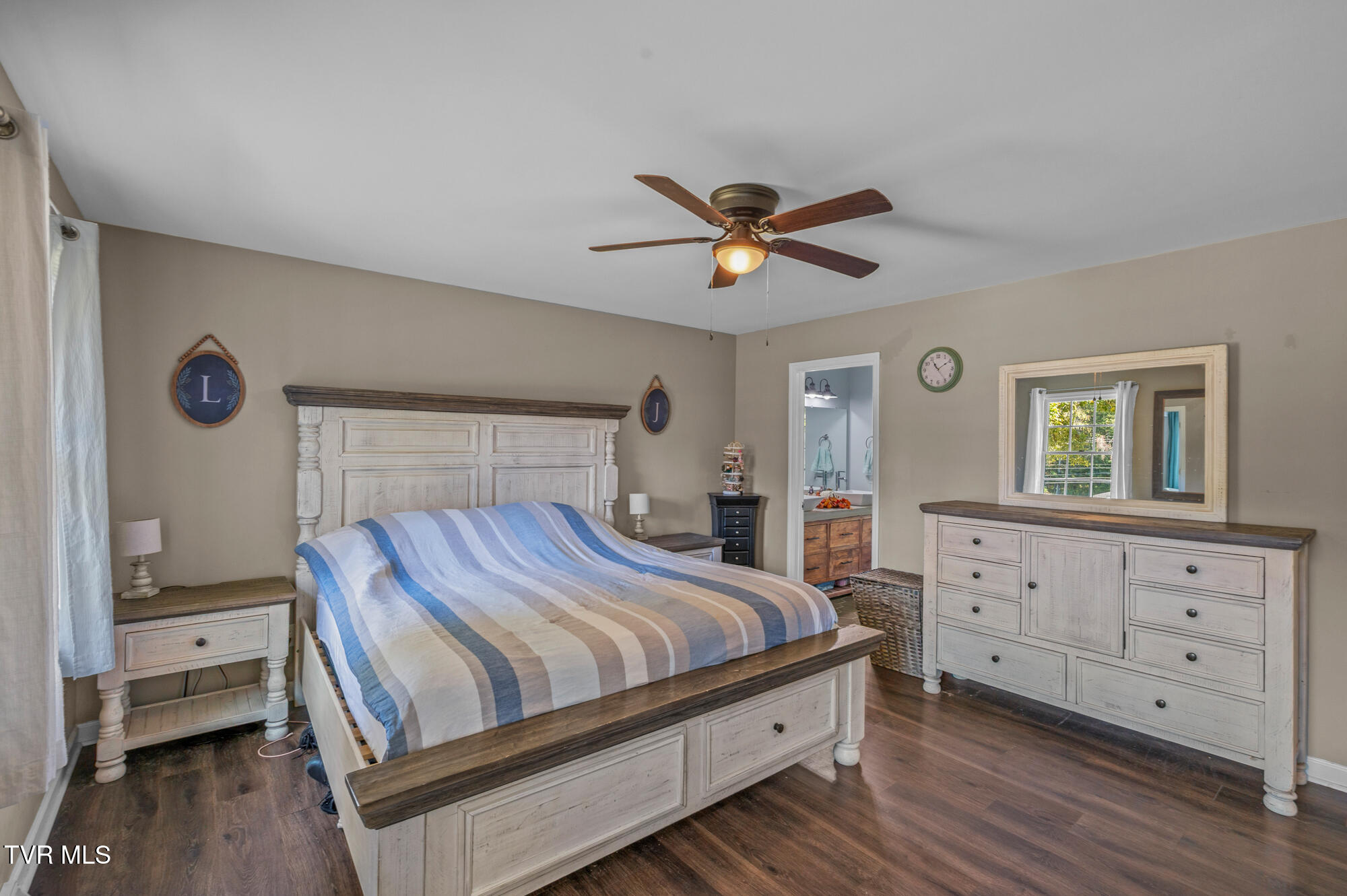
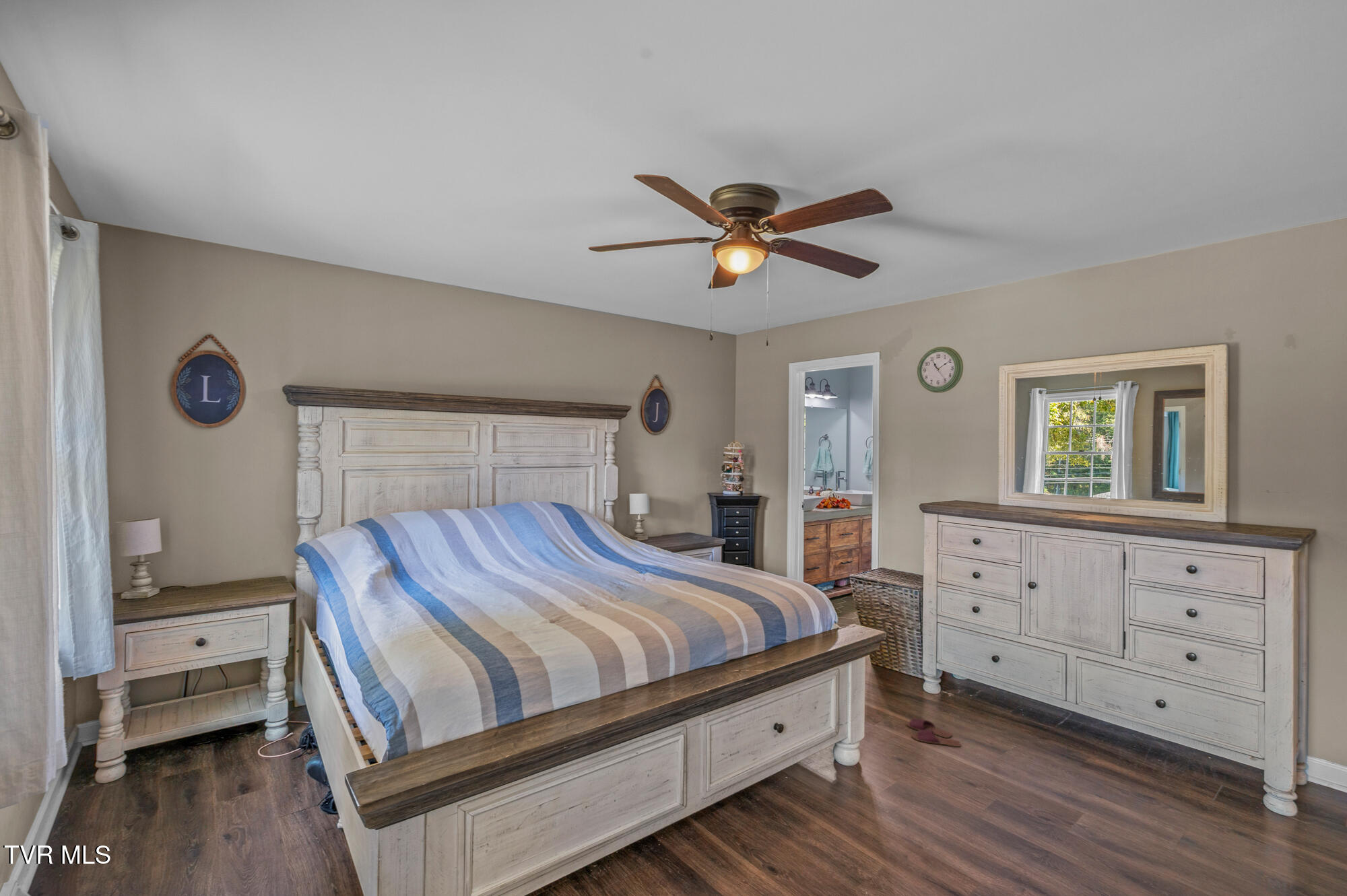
+ slippers [906,718,961,747]
